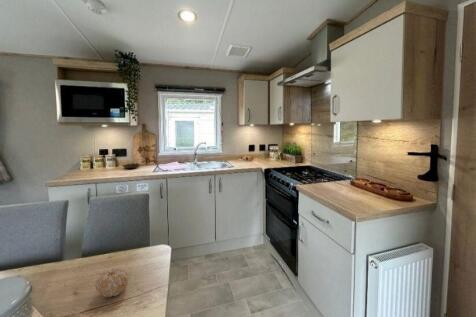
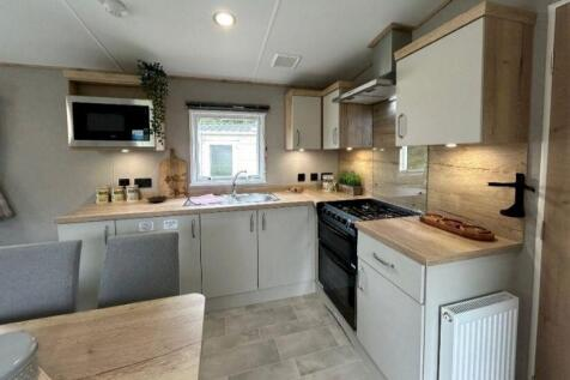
- fruit [94,267,130,298]
